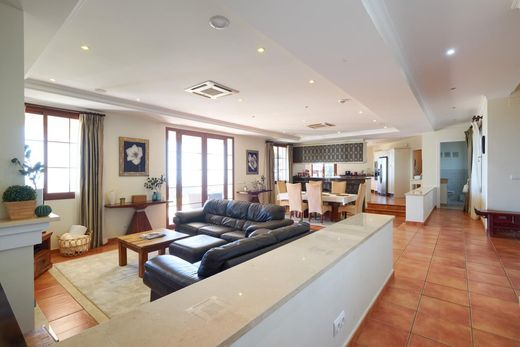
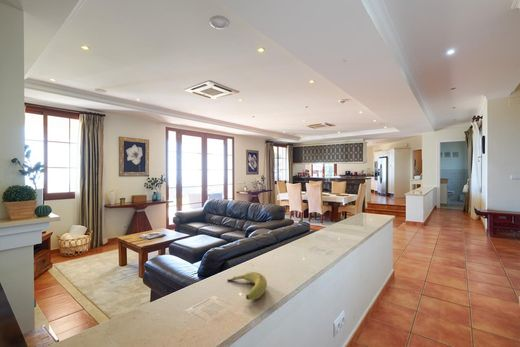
+ banana [227,271,268,301]
